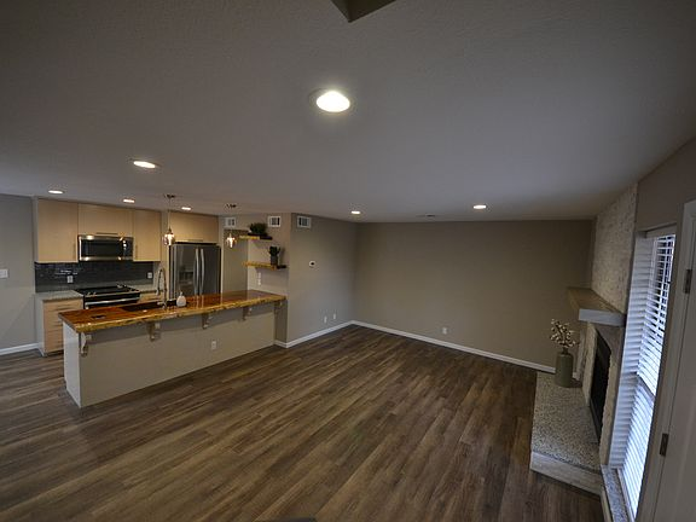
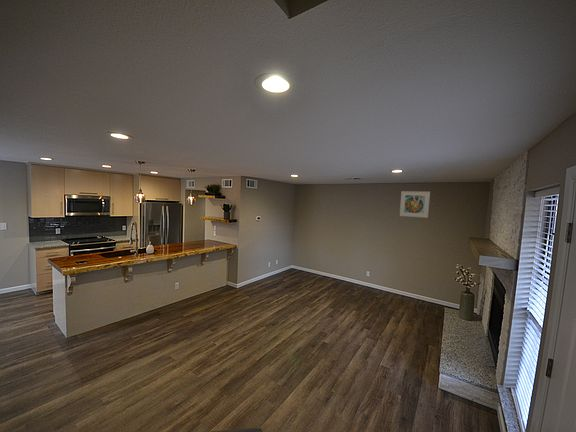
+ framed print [399,190,431,219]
